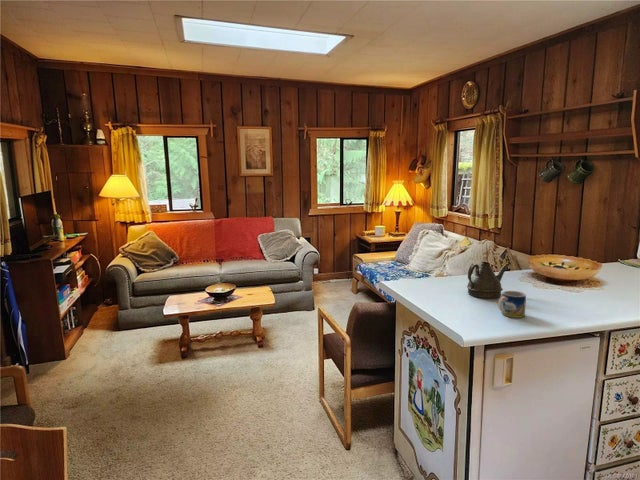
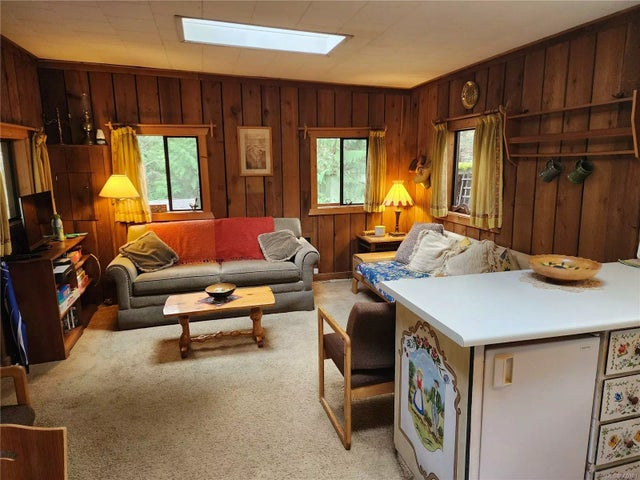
- mug [497,290,527,319]
- teapot [466,261,512,299]
